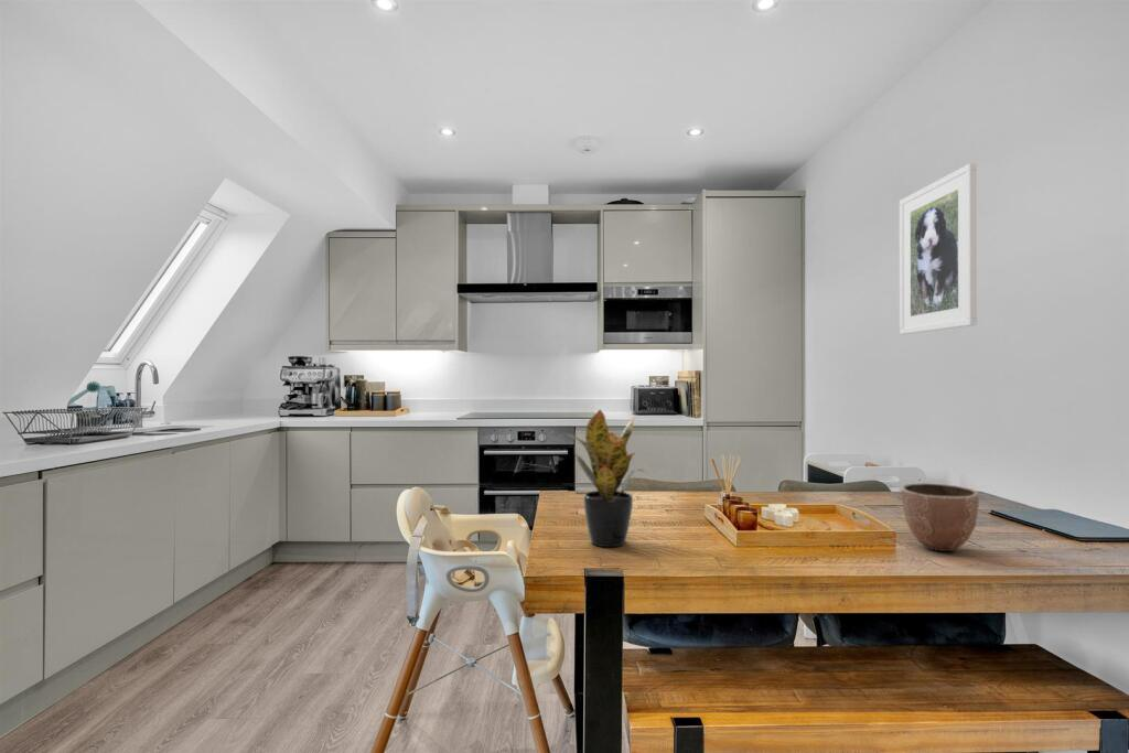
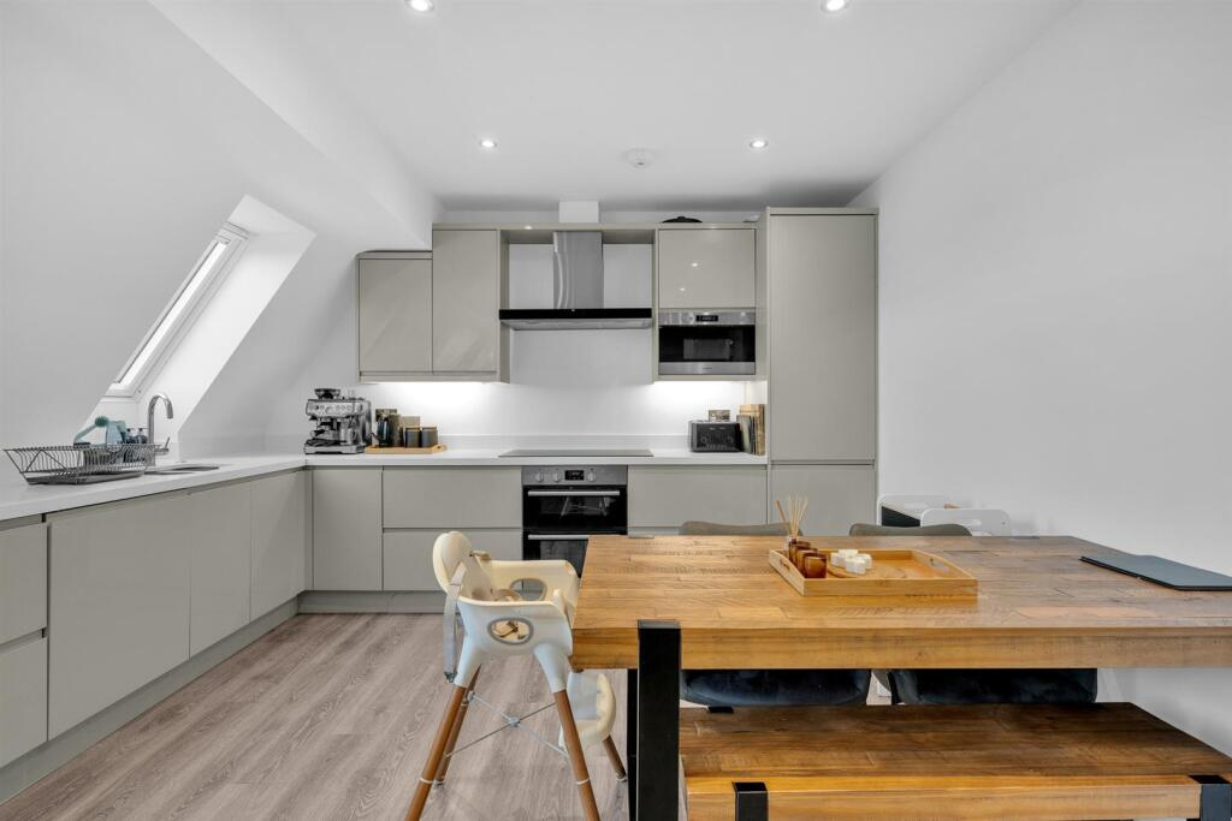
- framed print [899,162,978,335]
- decorative bowl [901,482,980,552]
- potted plant [567,408,650,548]
